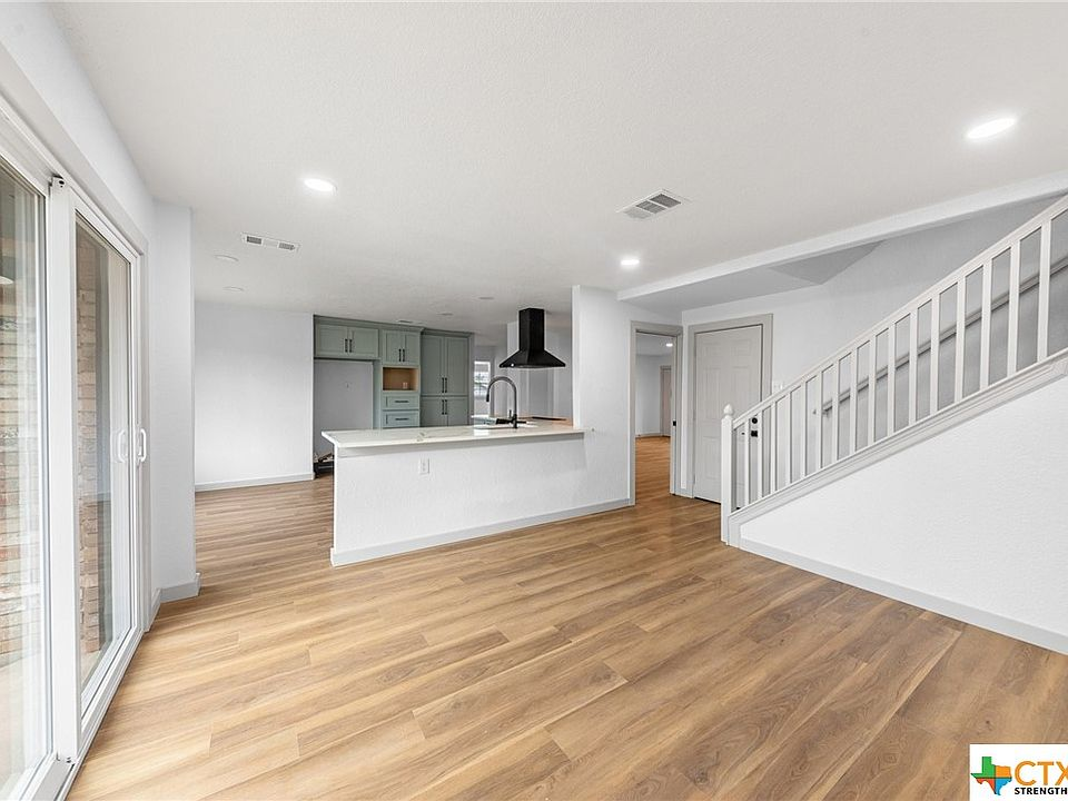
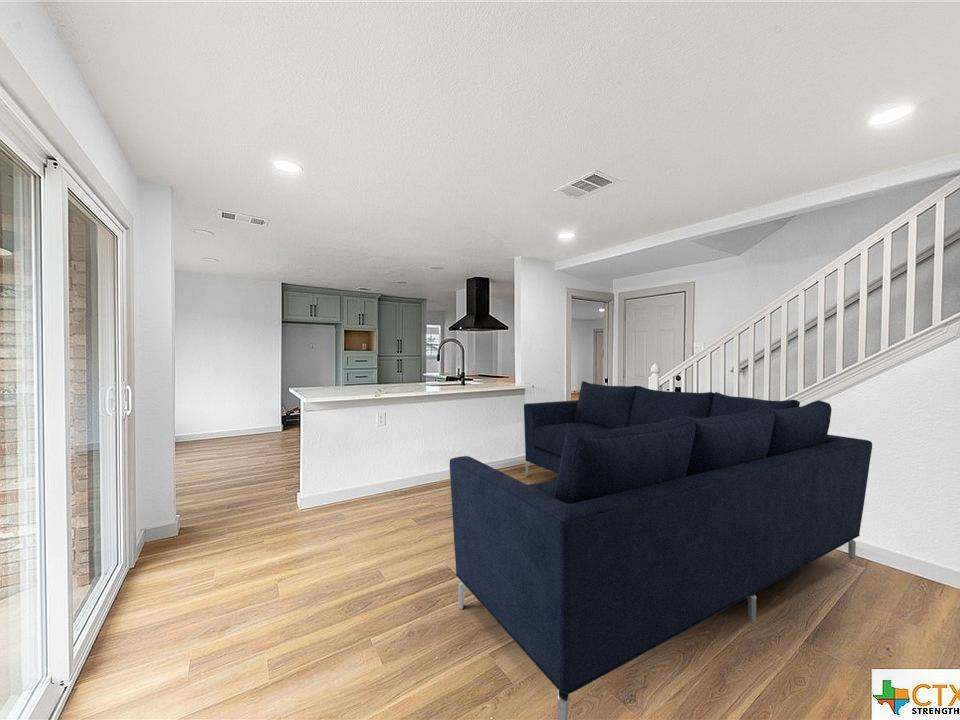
+ sofa [449,380,873,720]
